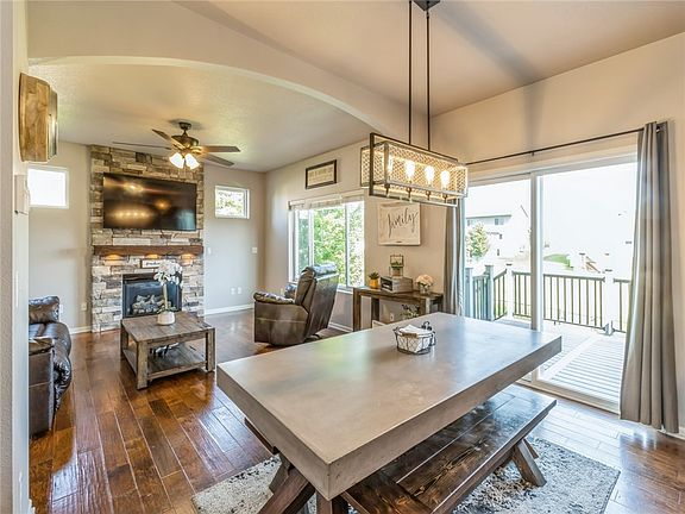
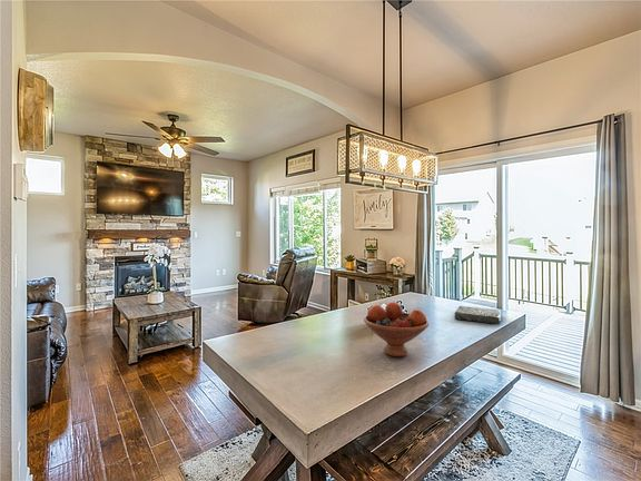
+ book [454,305,502,325]
+ fruit bowl [363,301,431,357]
